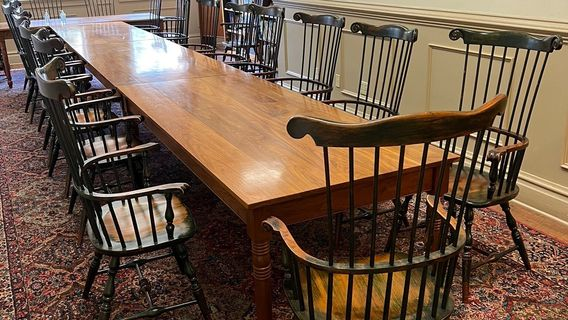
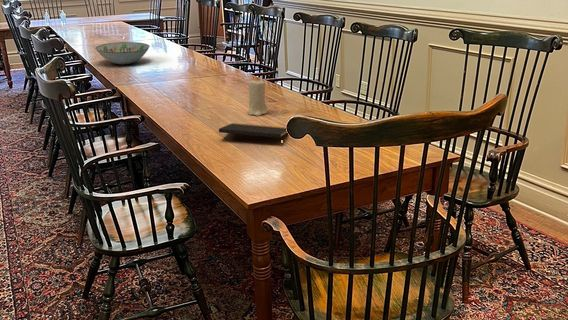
+ decorative bowl [94,41,151,66]
+ notepad [218,122,288,147]
+ candle [246,78,269,117]
